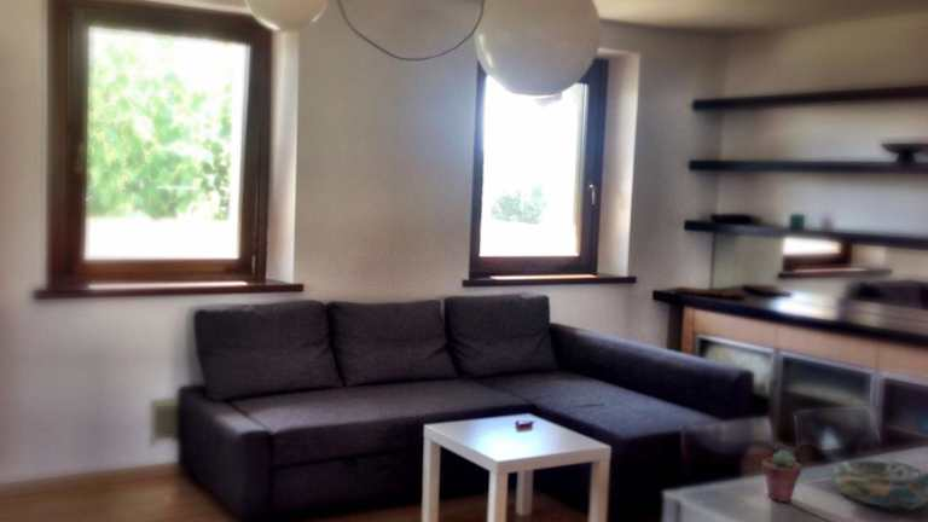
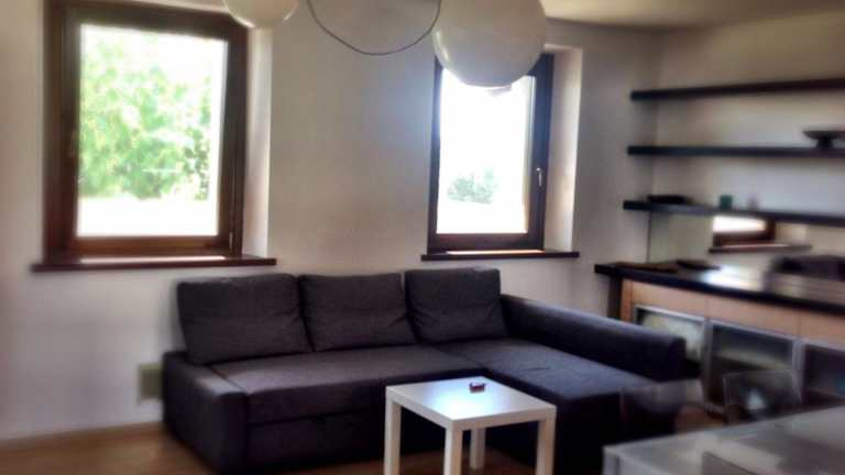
- decorative bowl [831,458,928,511]
- potted succulent [761,448,802,503]
